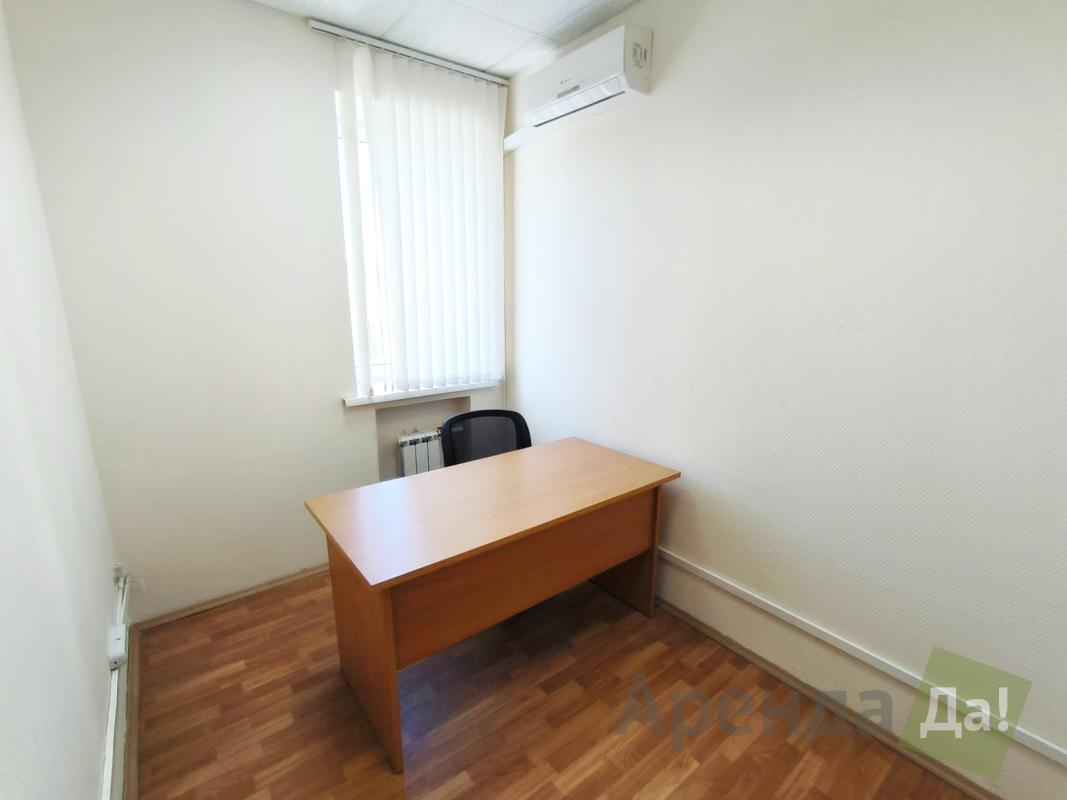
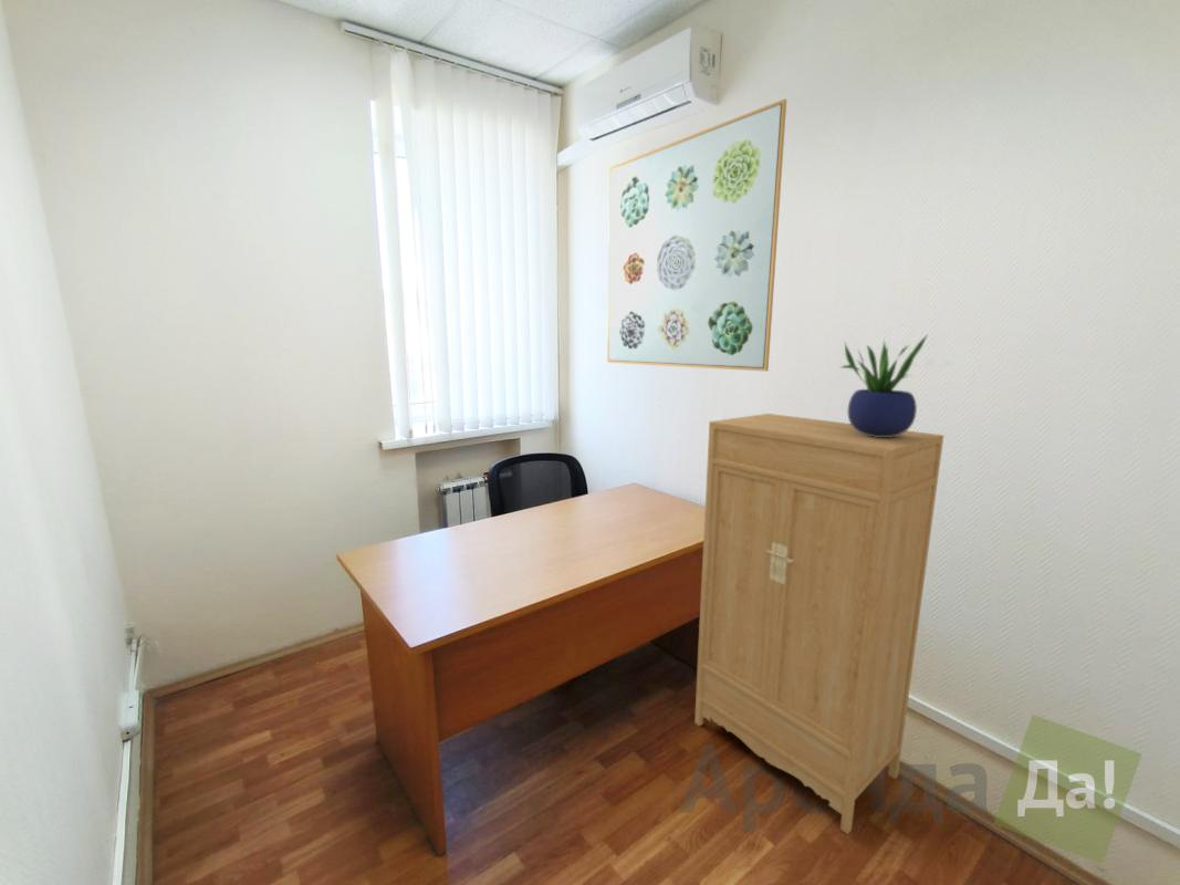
+ cabinet [693,413,944,835]
+ wall art [606,97,787,372]
+ potted plant [839,333,929,437]
